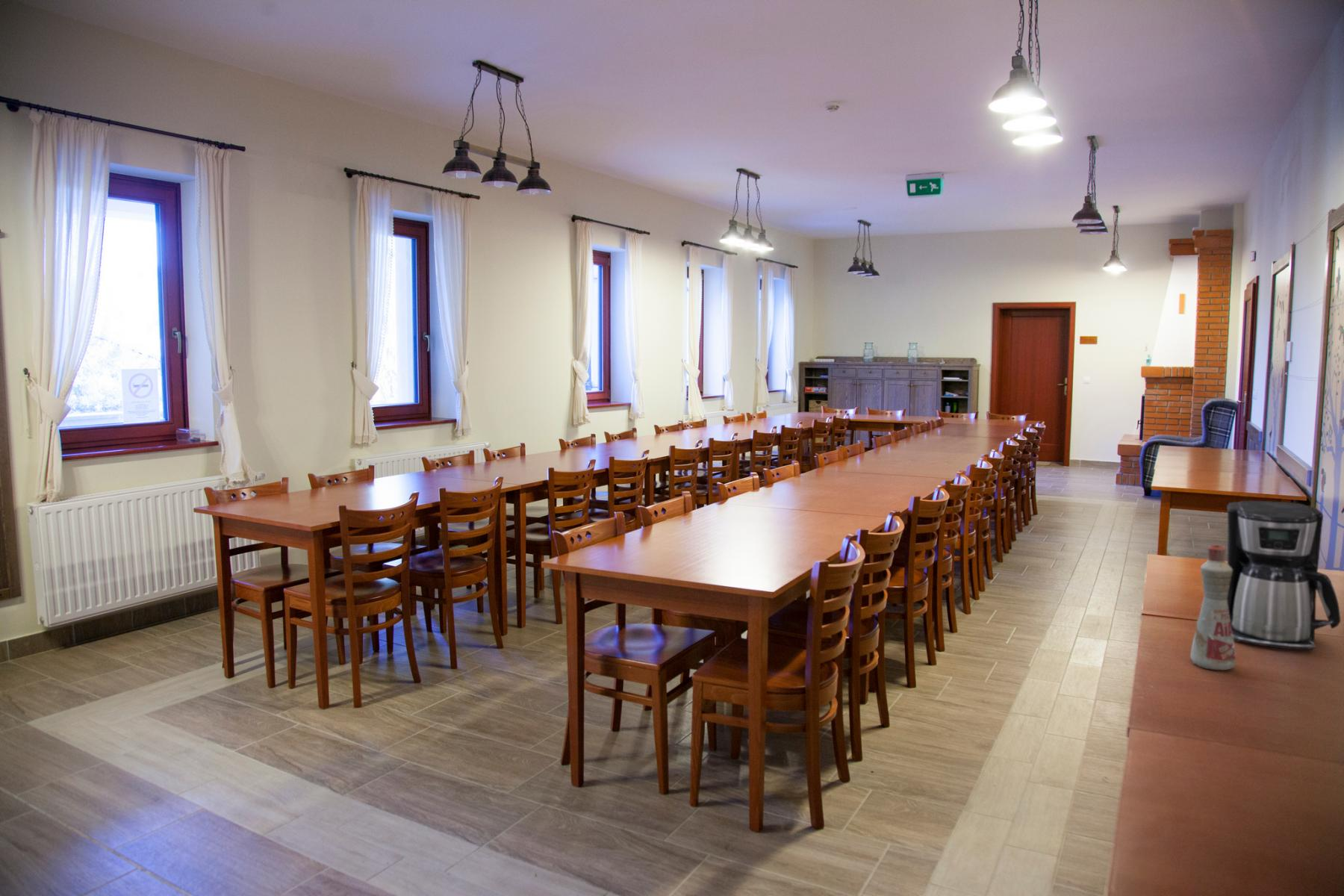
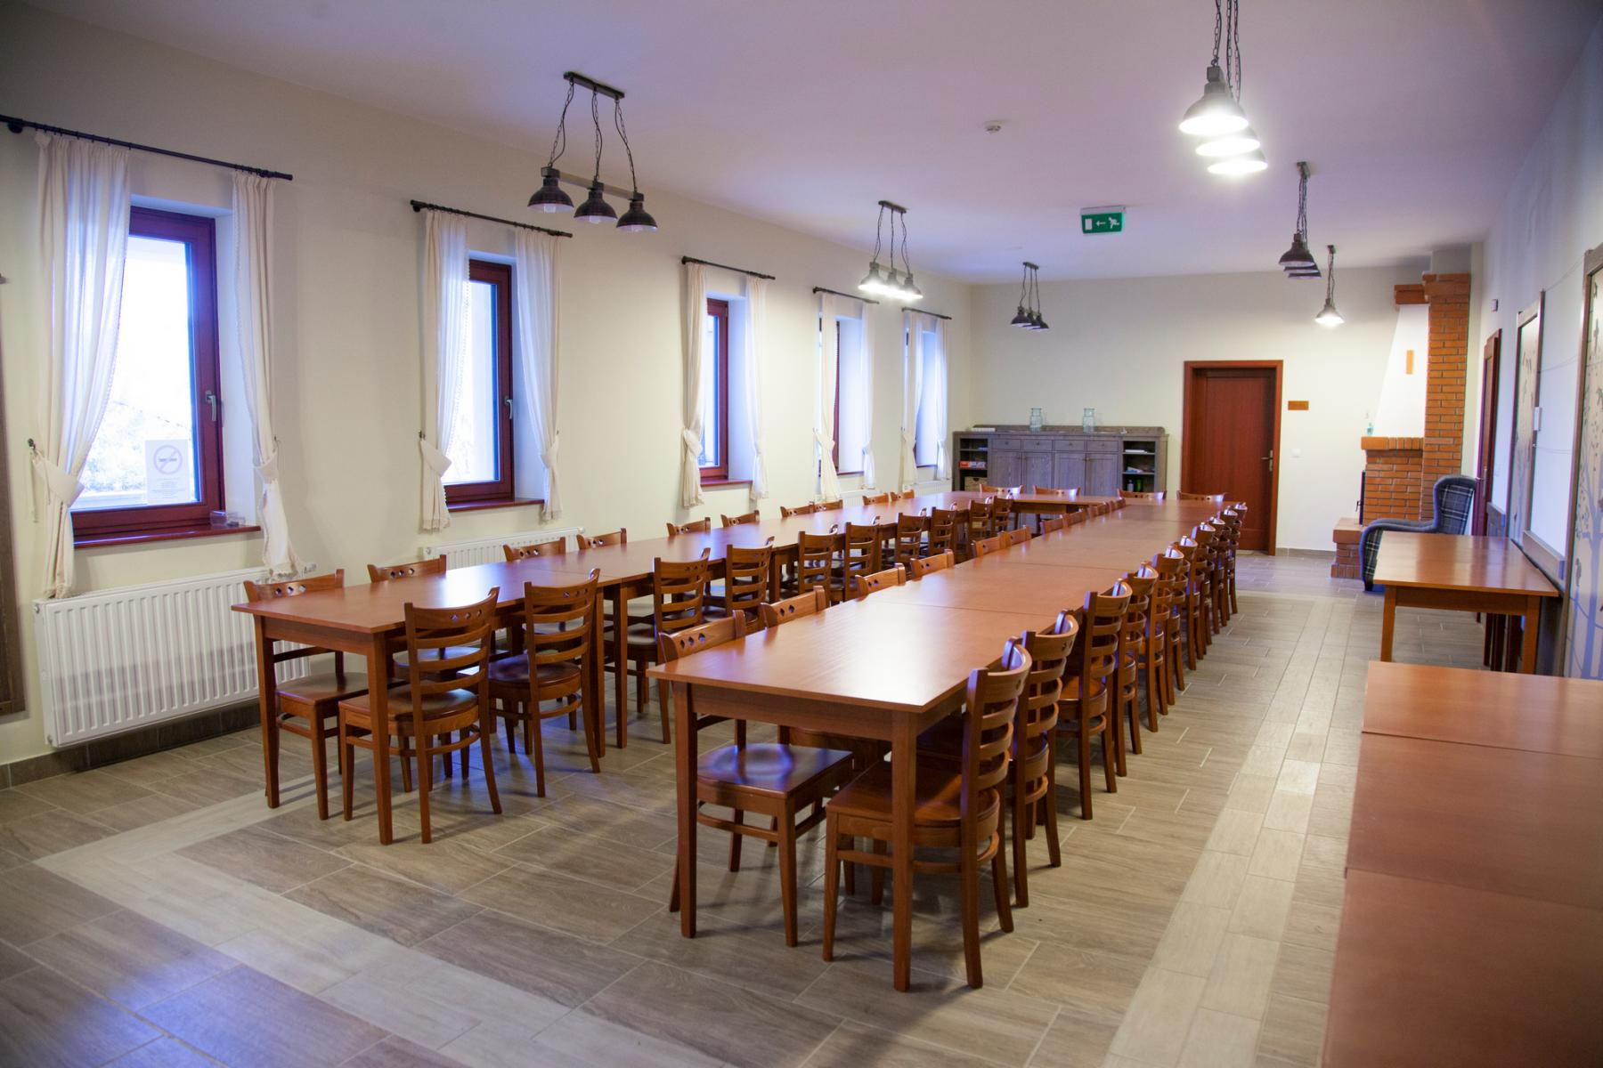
- bottle [1189,544,1236,671]
- coffee maker [1226,500,1342,650]
